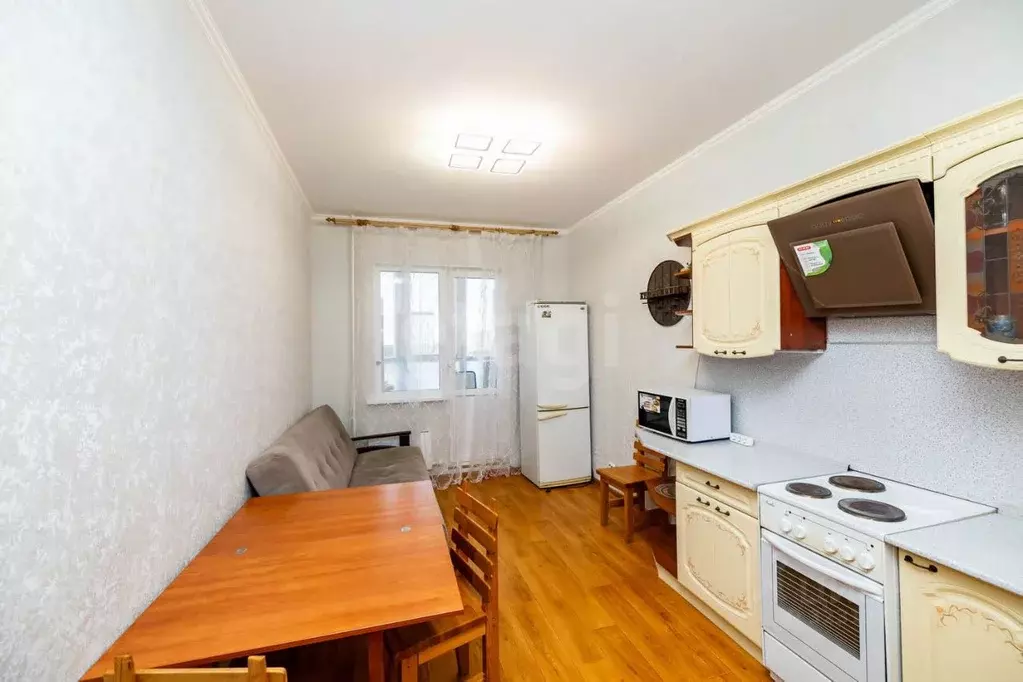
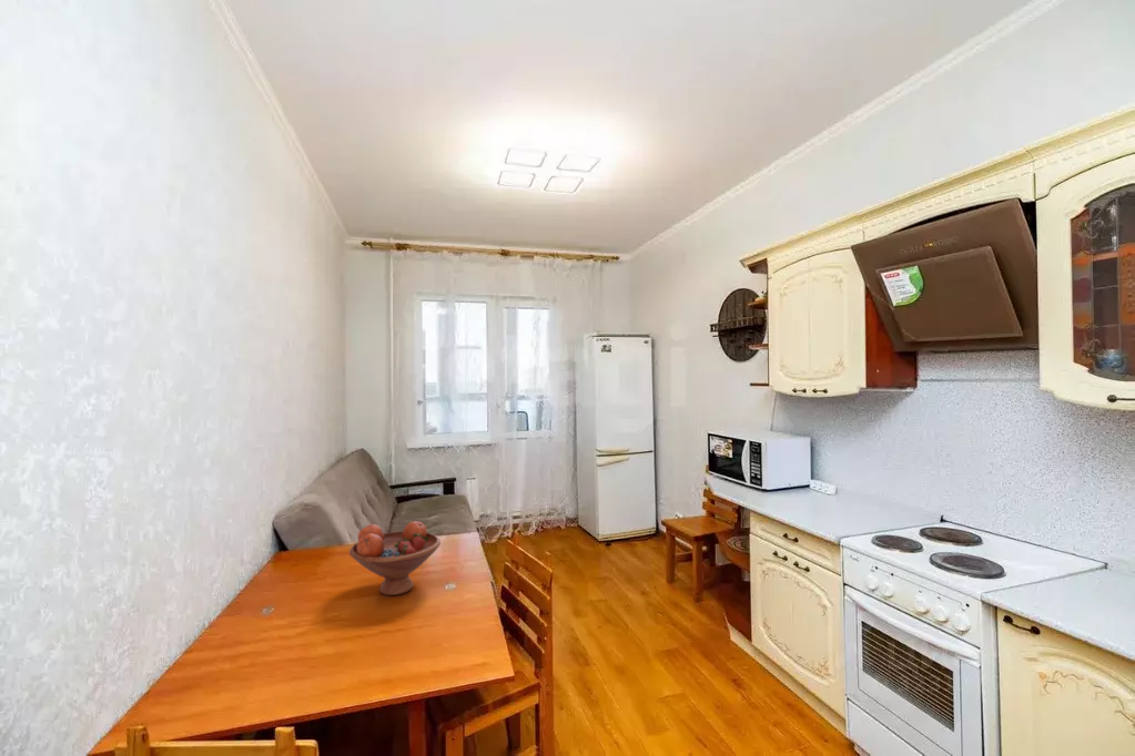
+ fruit bowl [348,520,442,596]
